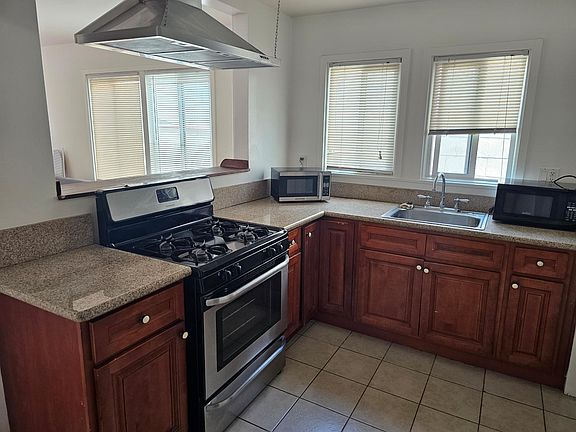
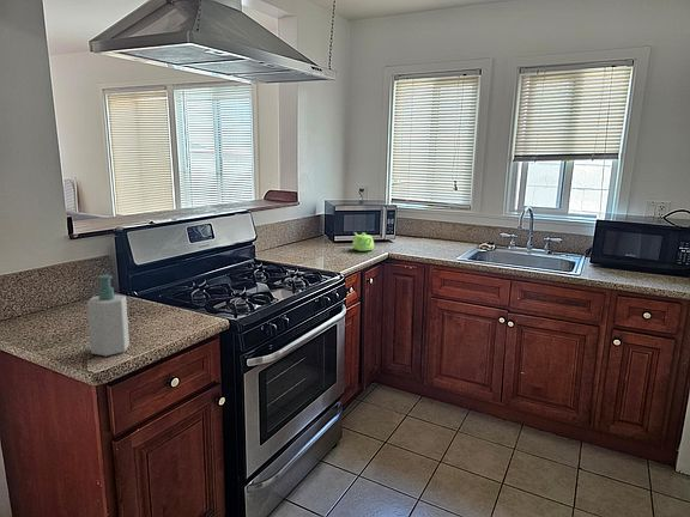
+ teapot [351,231,375,253]
+ soap bottle [86,274,131,357]
